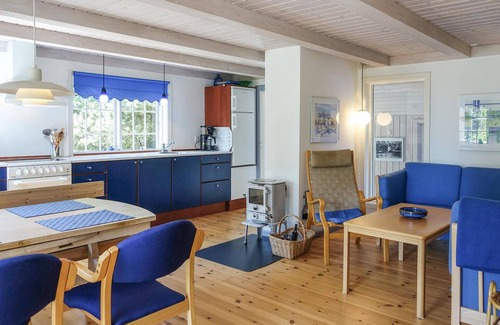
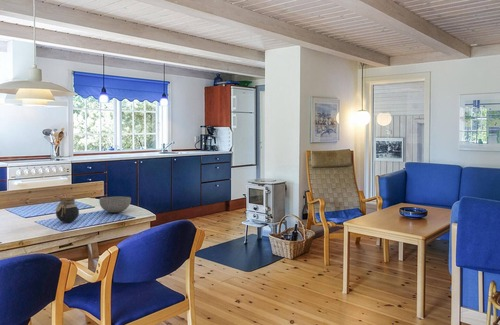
+ bowl [98,196,132,214]
+ jar [54,195,80,223]
